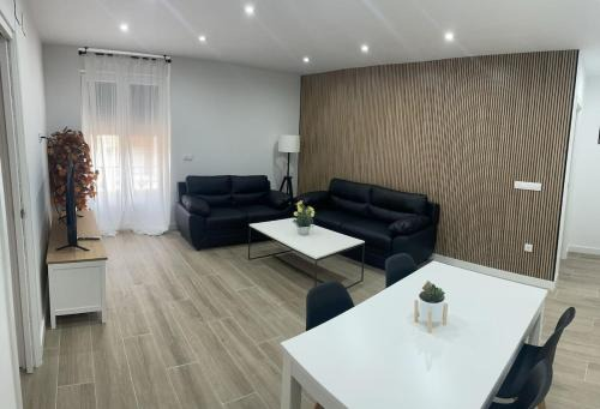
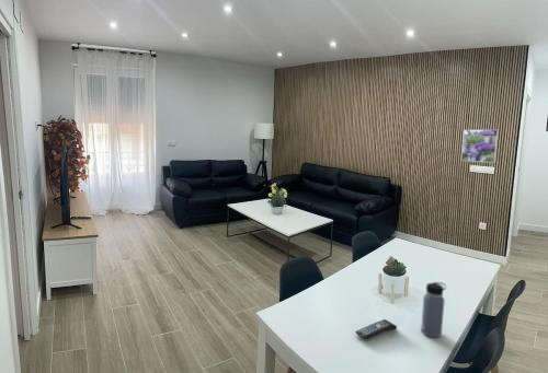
+ remote control [354,318,398,341]
+ water bottle [420,281,447,338]
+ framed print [460,129,500,164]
